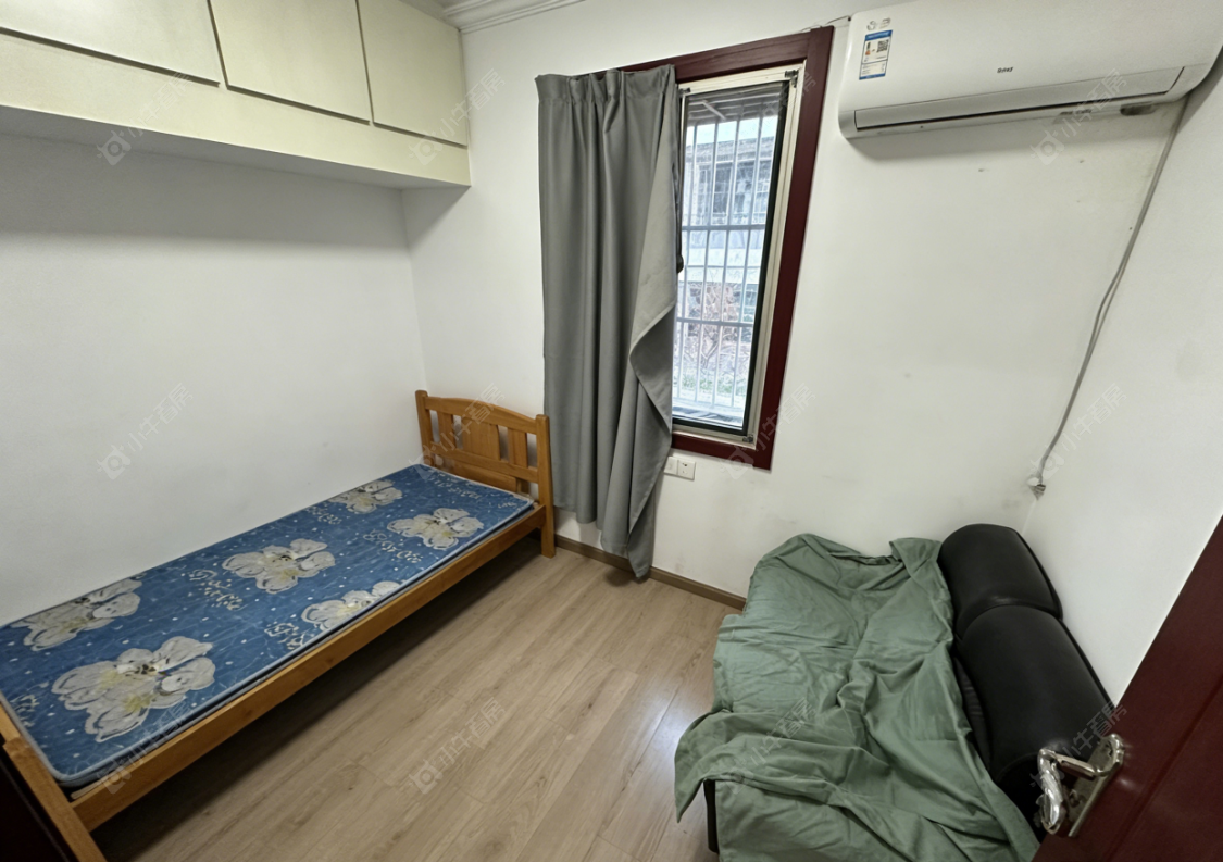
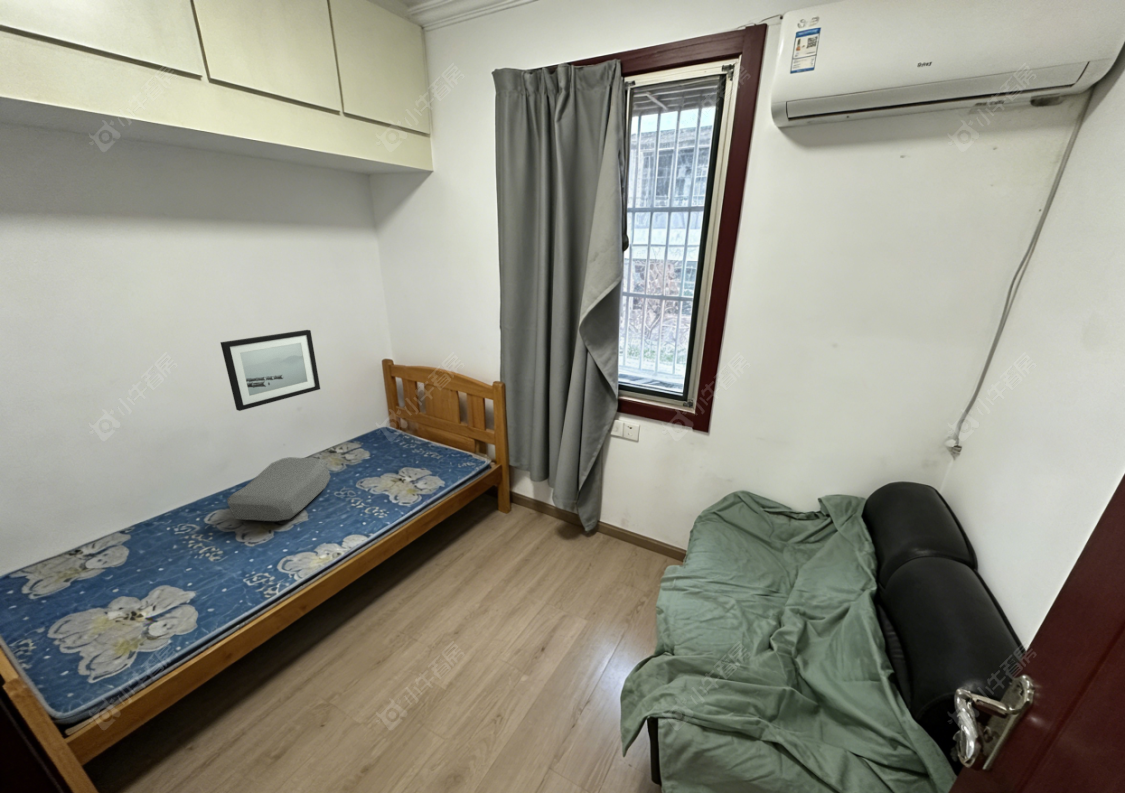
+ cushion [226,456,332,522]
+ wall art [220,329,321,412]
